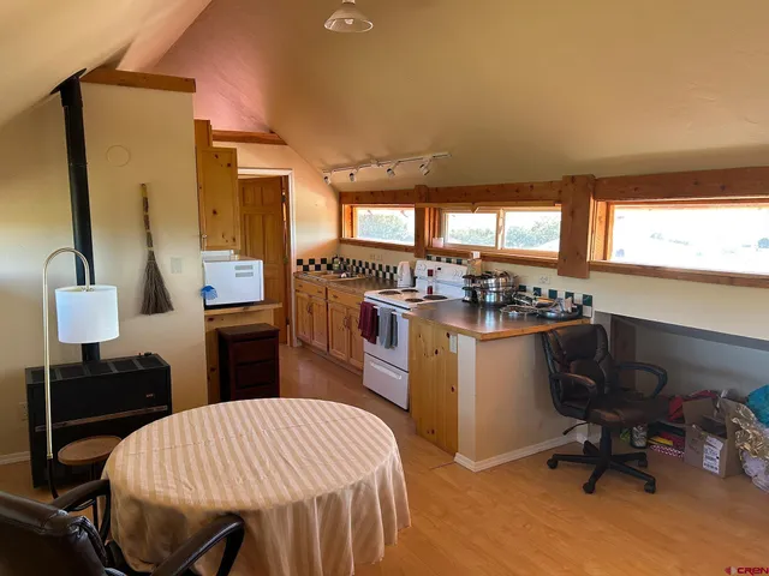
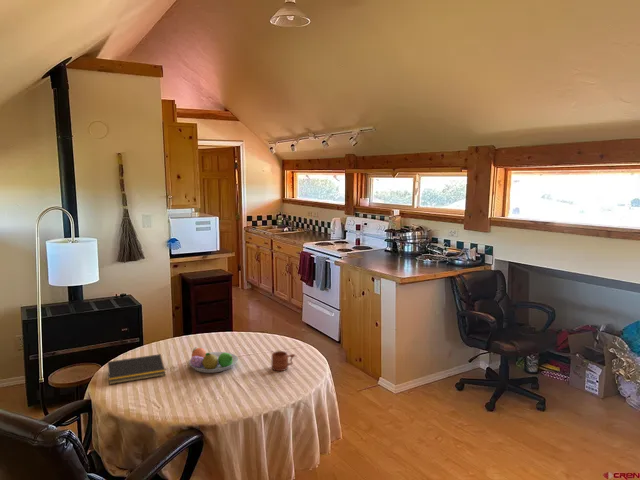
+ fruit bowl [188,347,239,374]
+ notepad [106,353,166,385]
+ mug [271,350,298,372]
